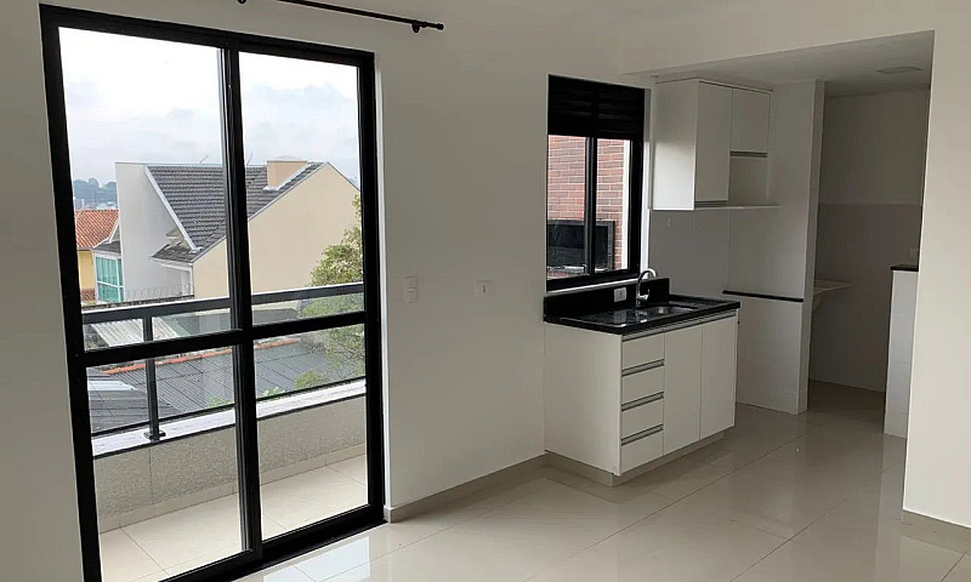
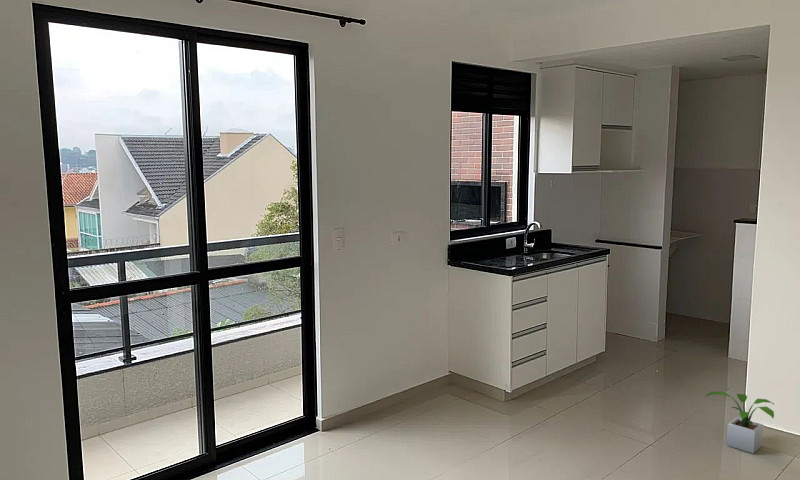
+ potted plant [704,390,775,454]
